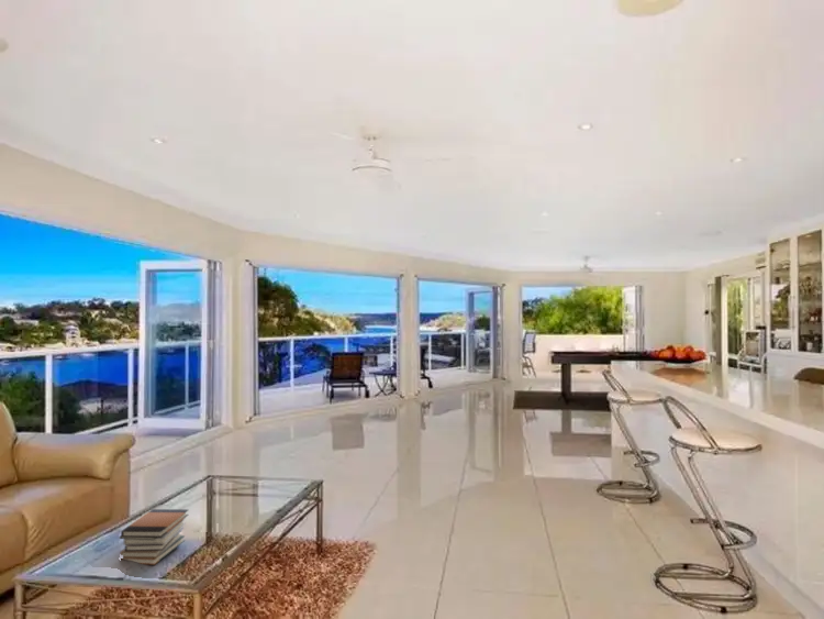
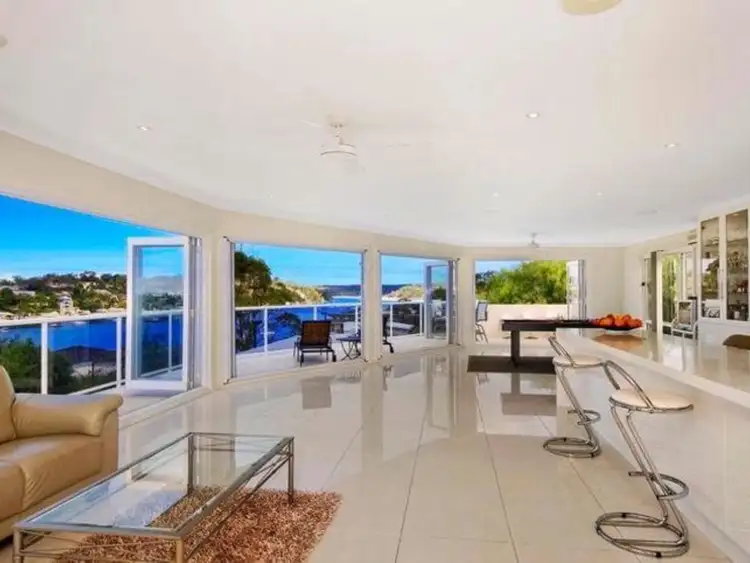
- book stack [119,508,189,566]
